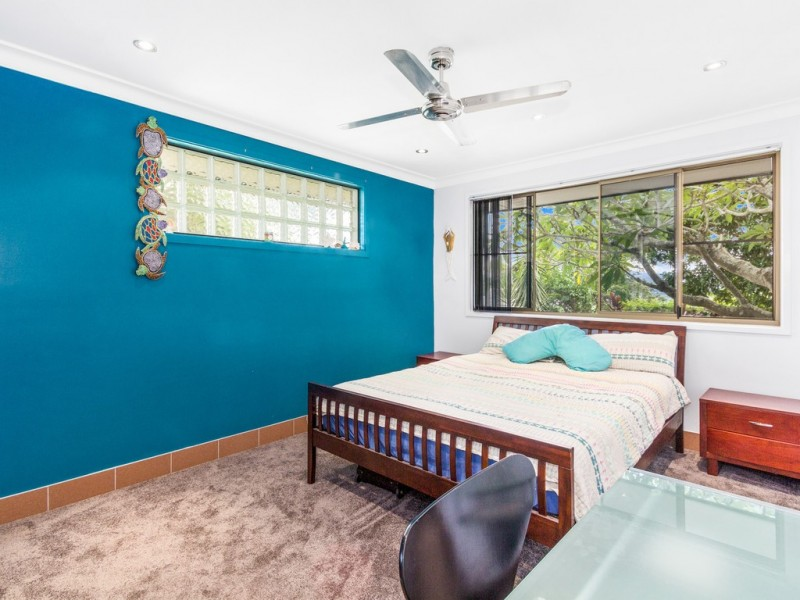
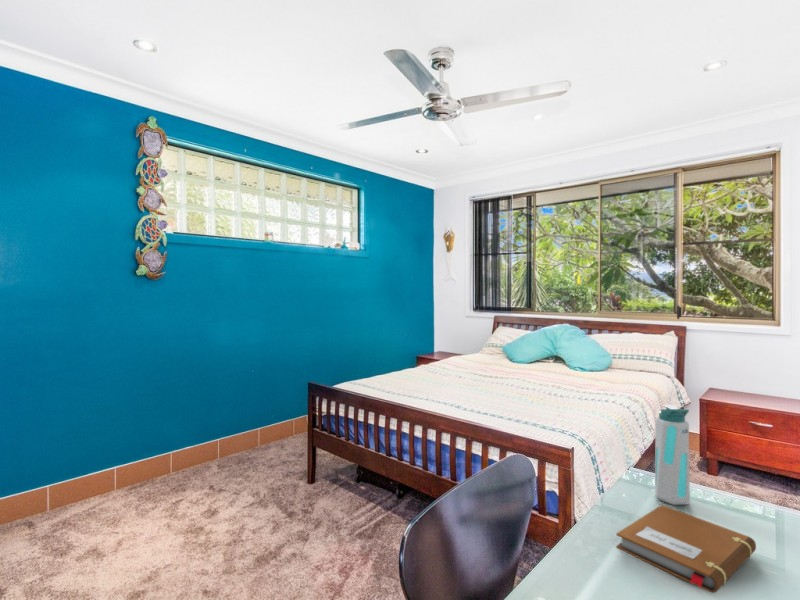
+ notebook [615,504,757,594]
+ water bottle [654,404,691,506]
